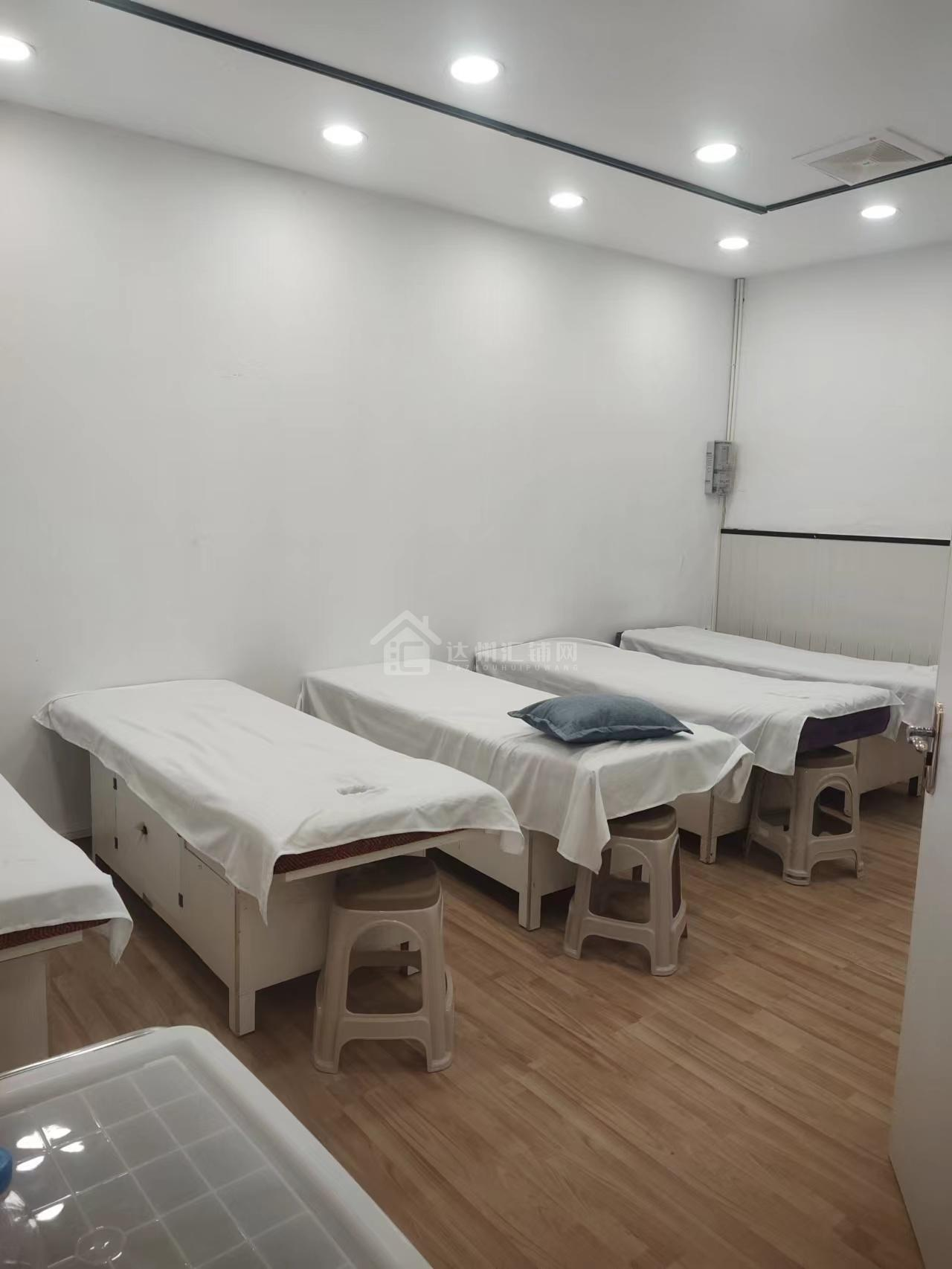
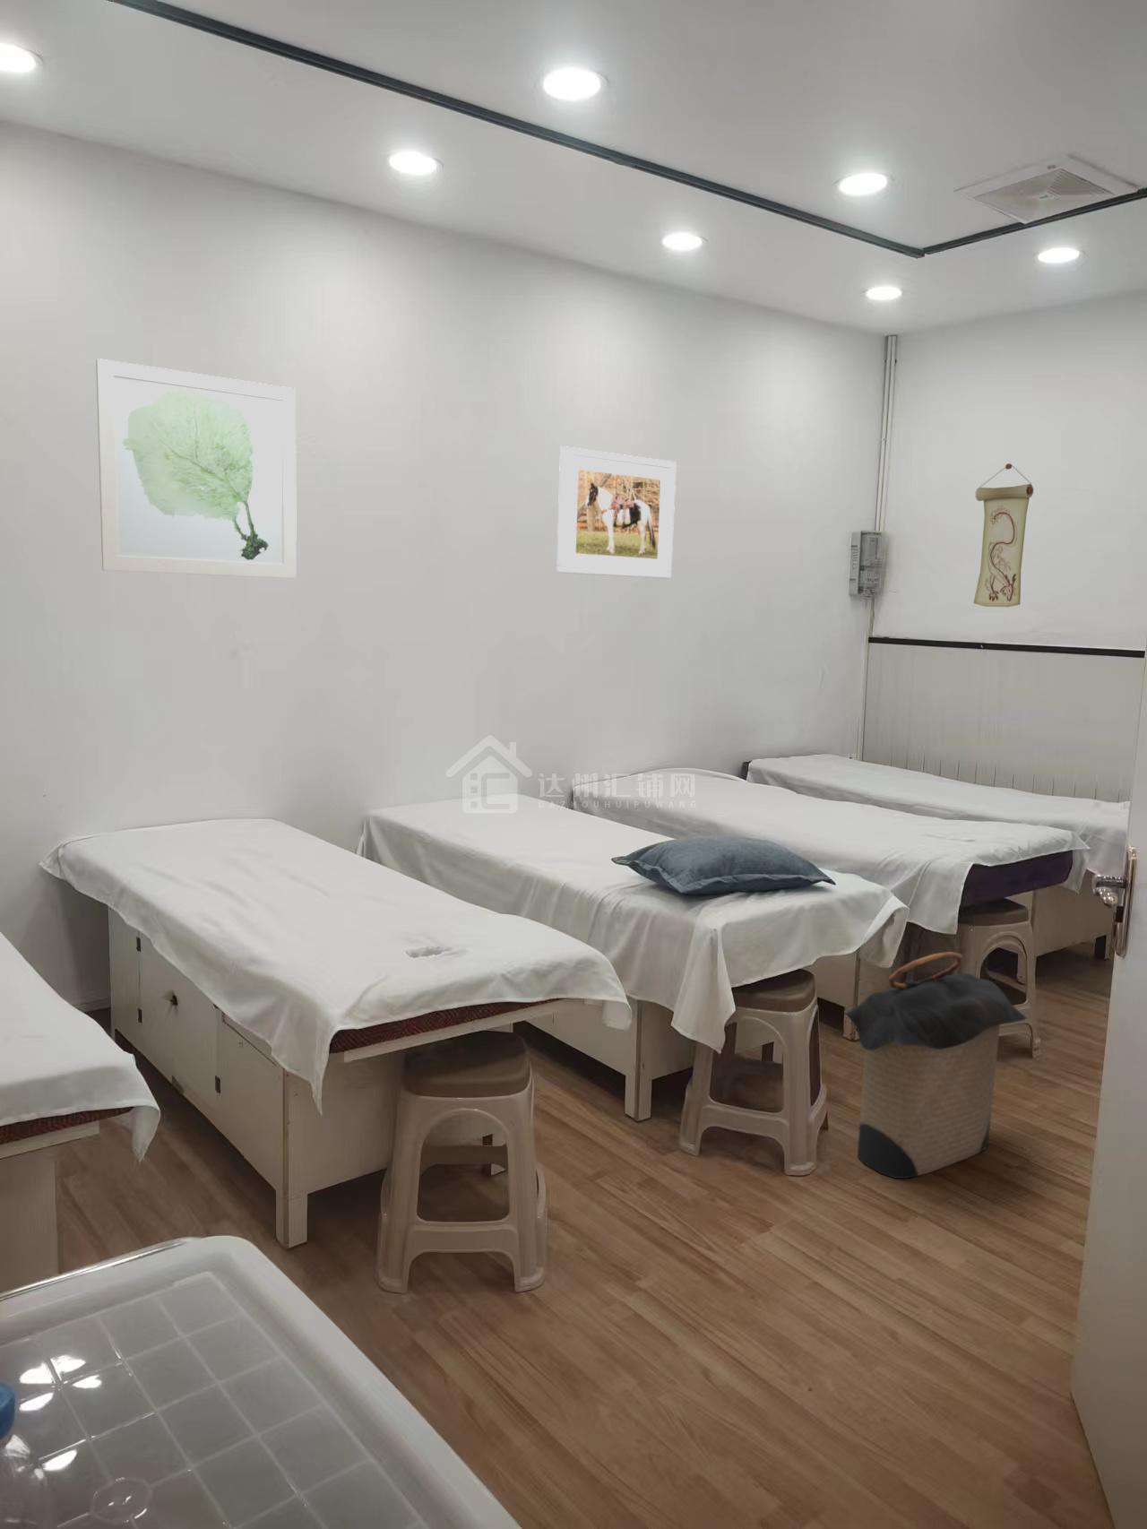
+ wall art [95,358,298,580]
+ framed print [555,446,677,580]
+ wall scroll [972,463,1034,607]
+ laundry hamper [842,951,1028,1180]
